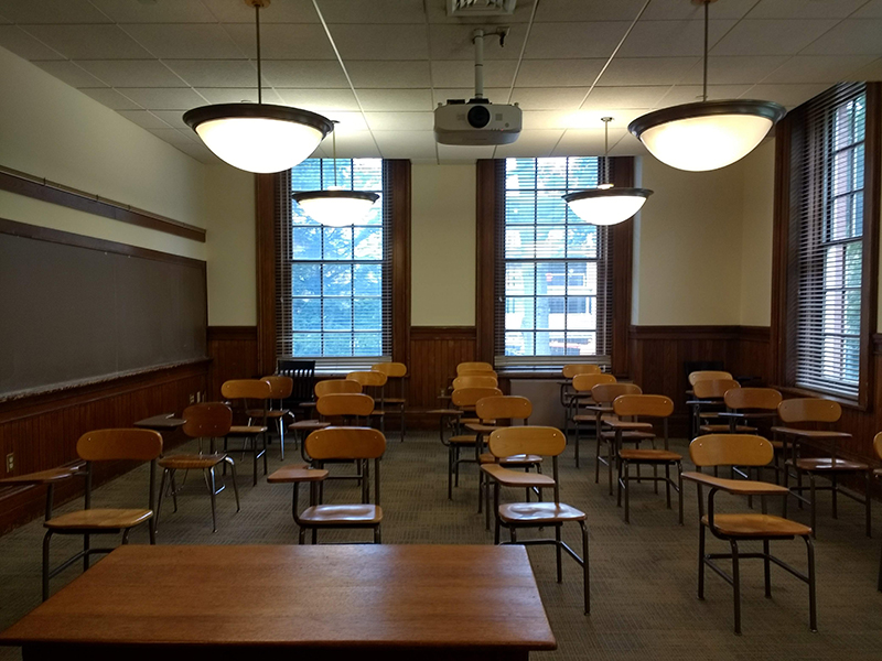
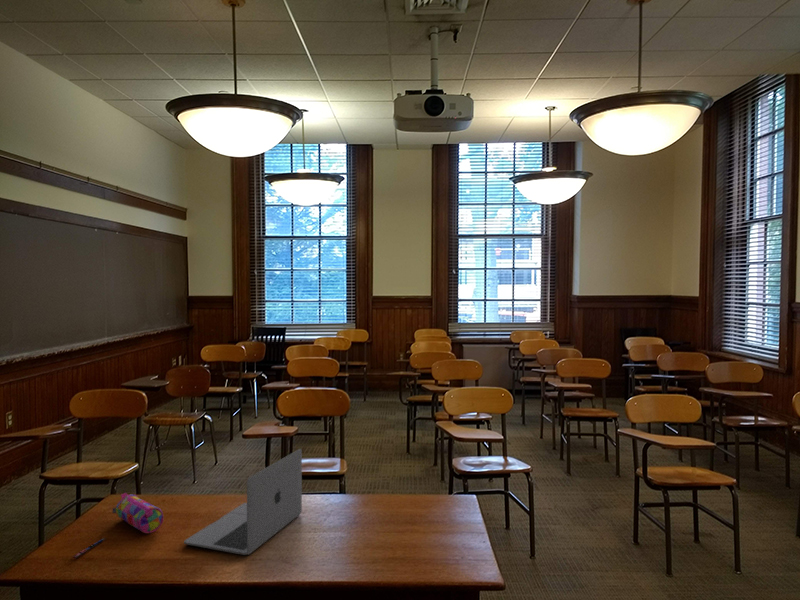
+ pen [72,537,105,559]
+ pencil case [112,492,164,534]
+ laptop [183,448,303,556]
